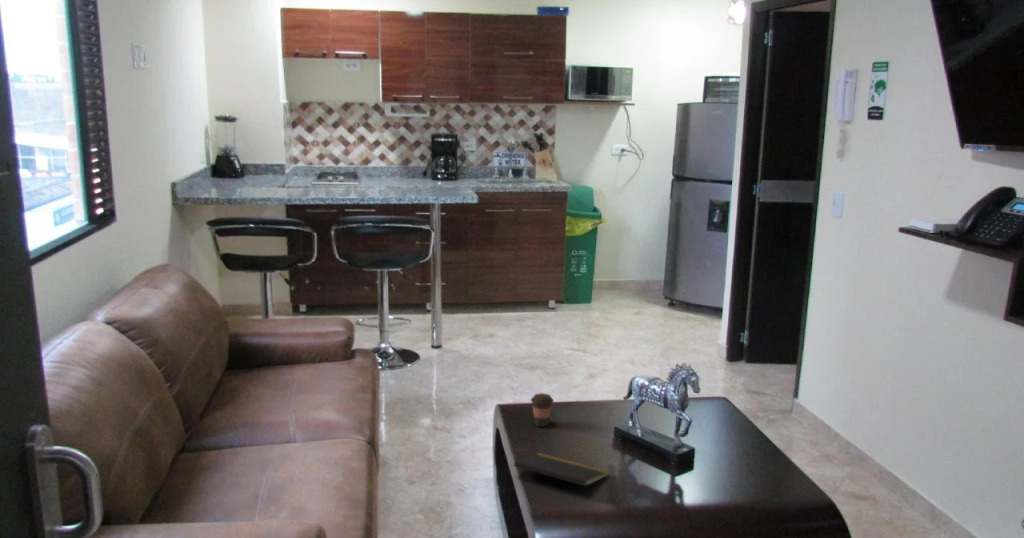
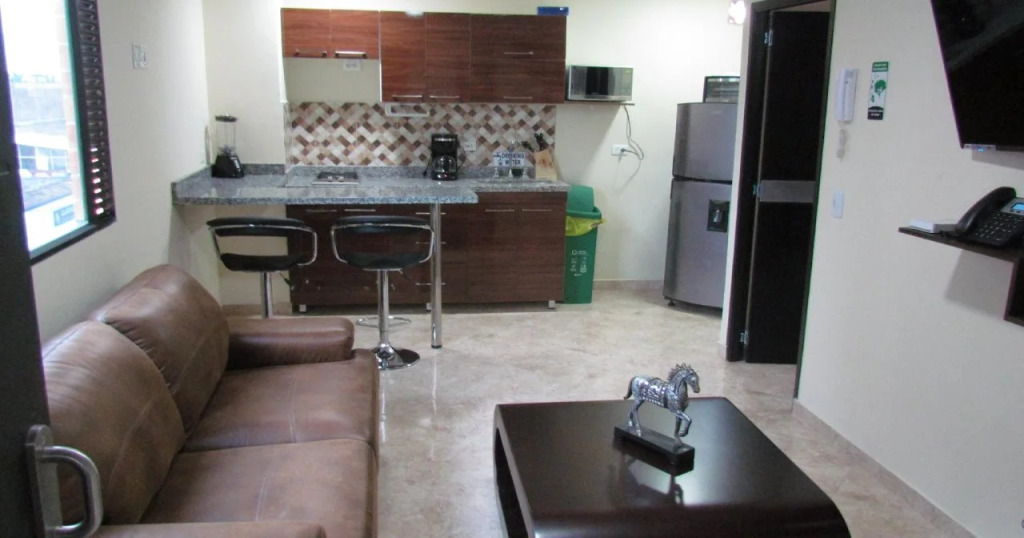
- coffee cup [530,392,555,428]
- notepad [513,452,610,499]
